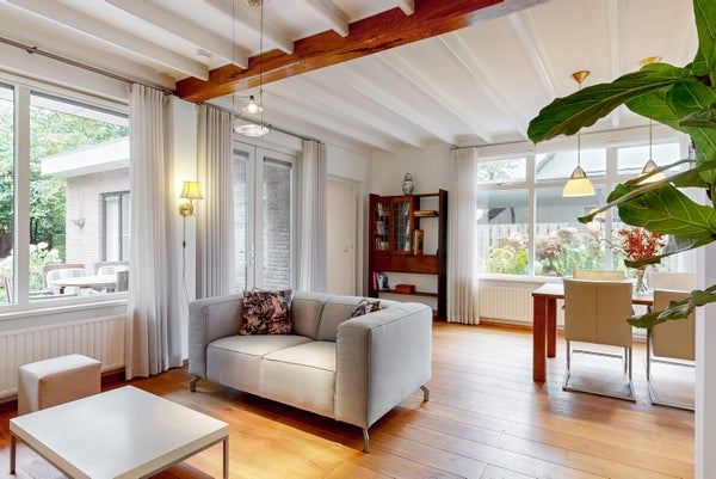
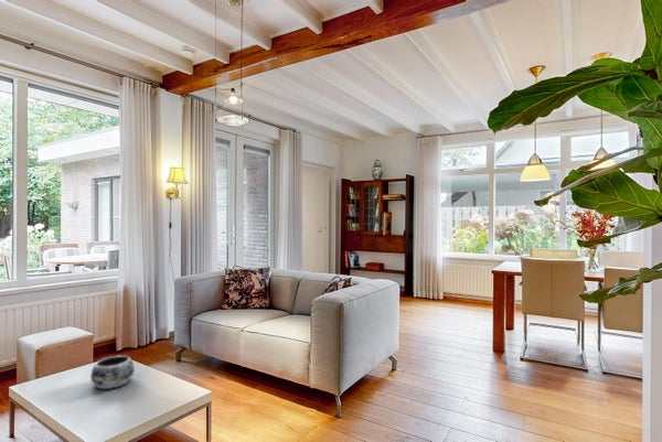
+ decorative bowl [89,355,136,390]
